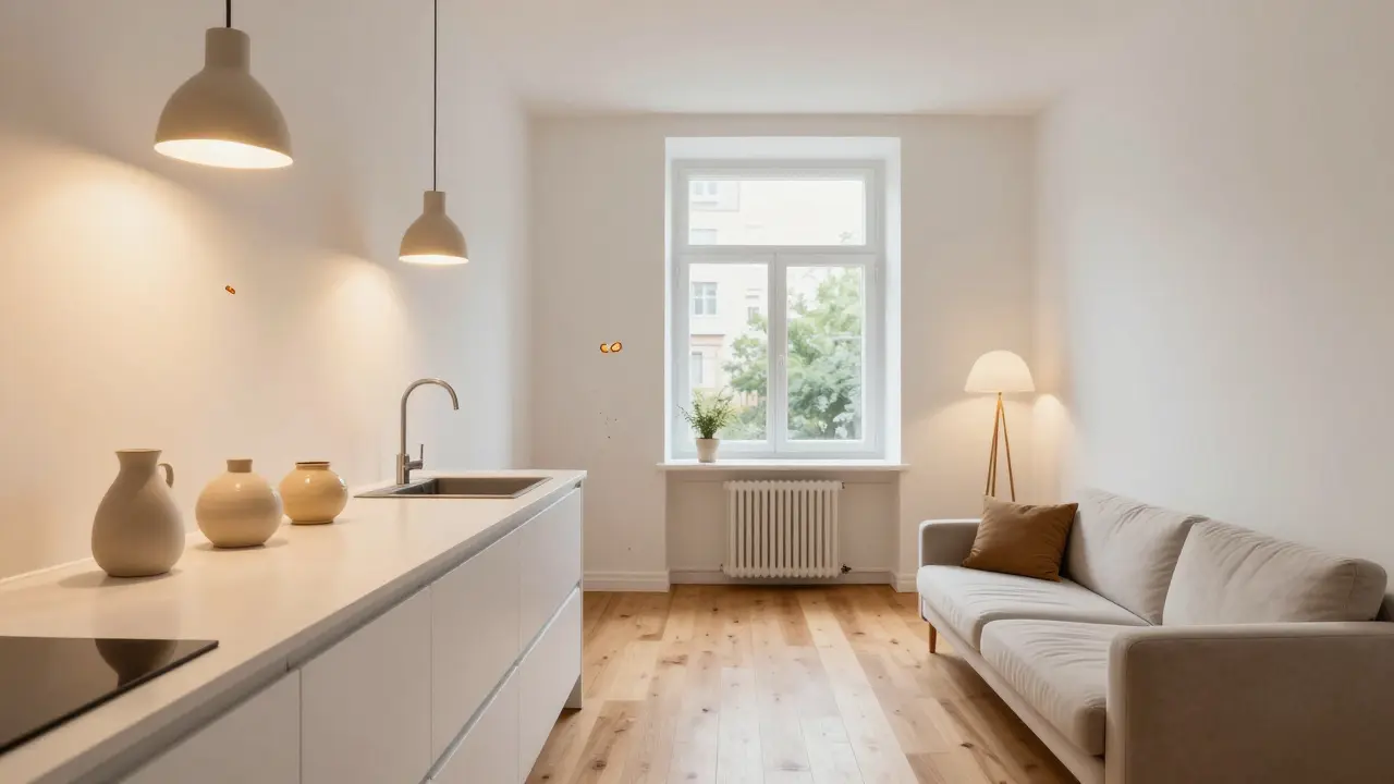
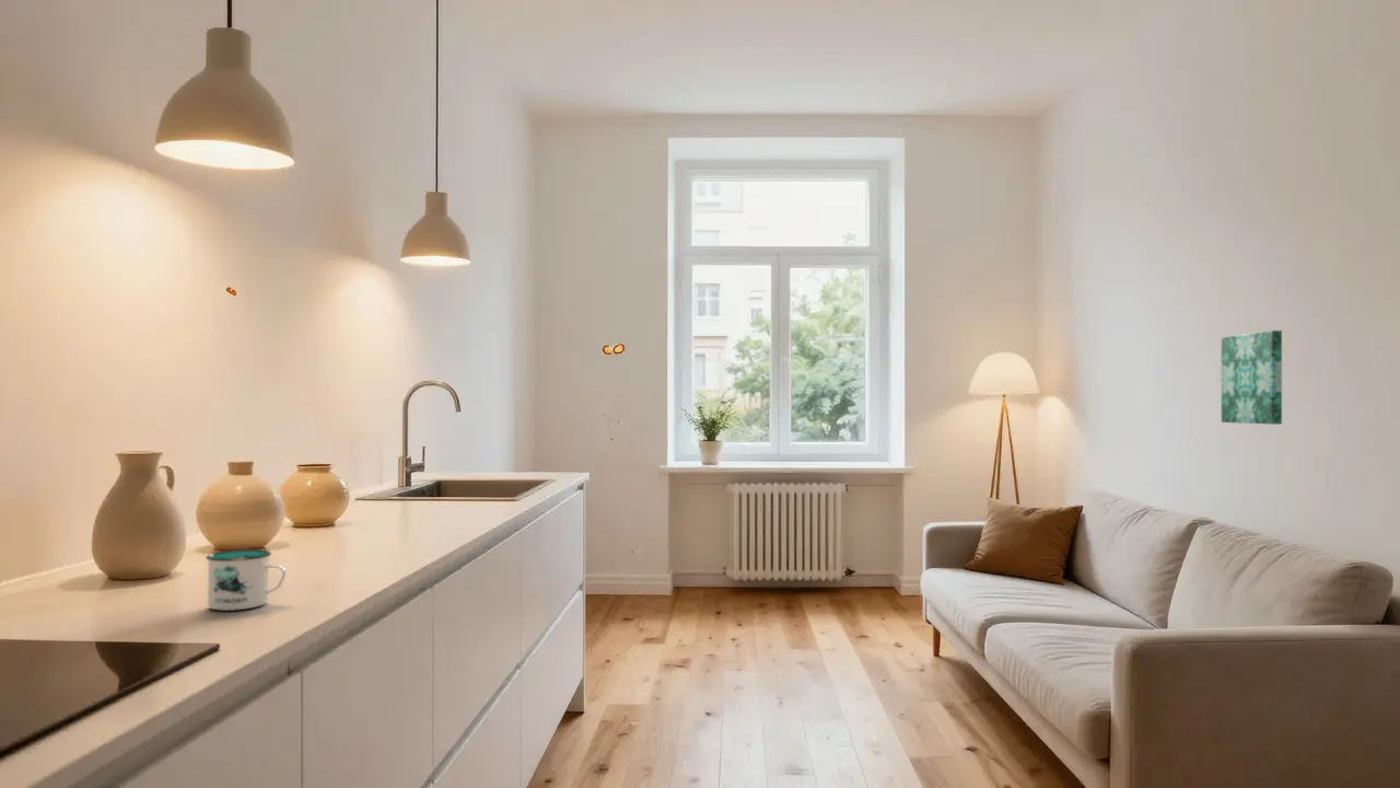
+ mug [205,548,288,612]
+ wall art [1221,329,1283,426]
